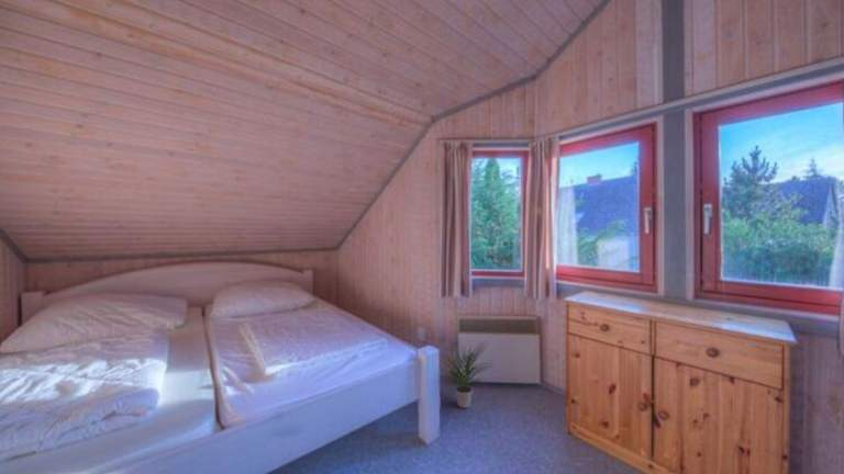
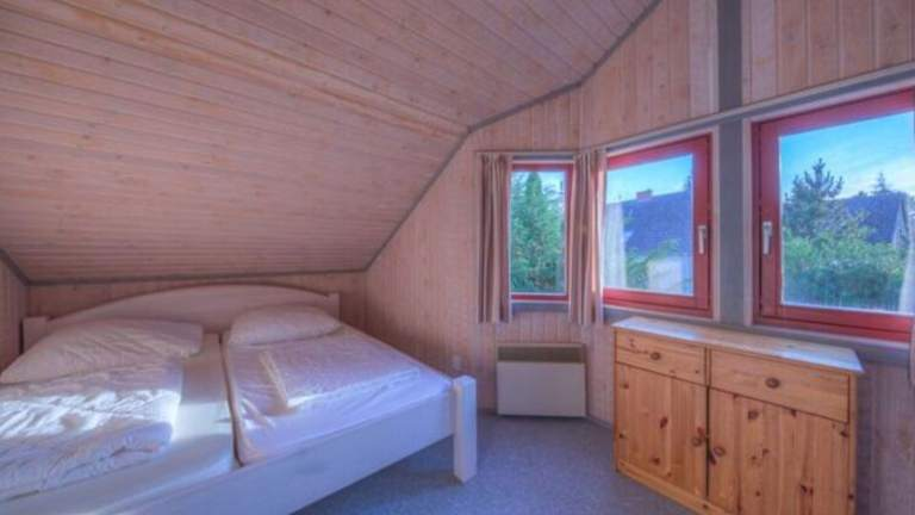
- potted plant [438,340,496,409]
